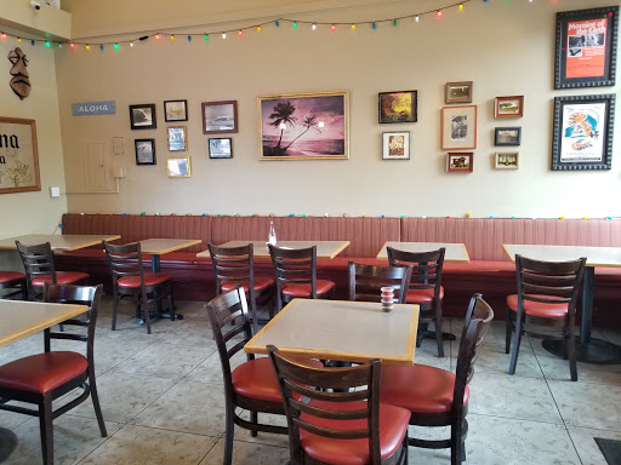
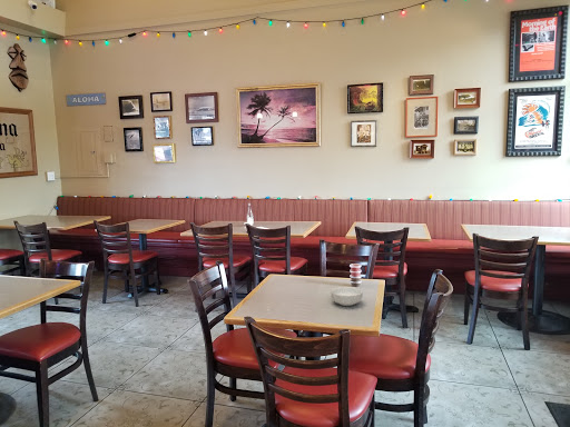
+ cereal bowl [330,286,364,307]
